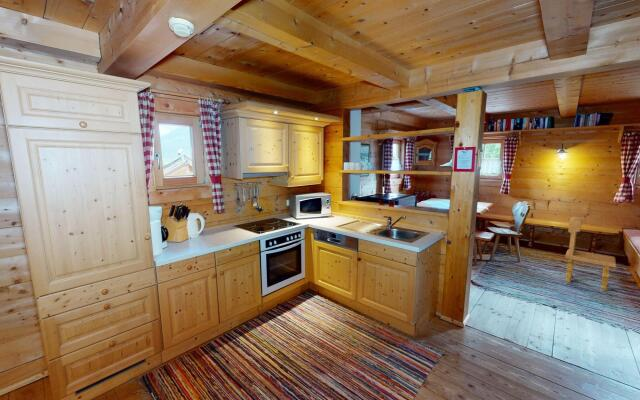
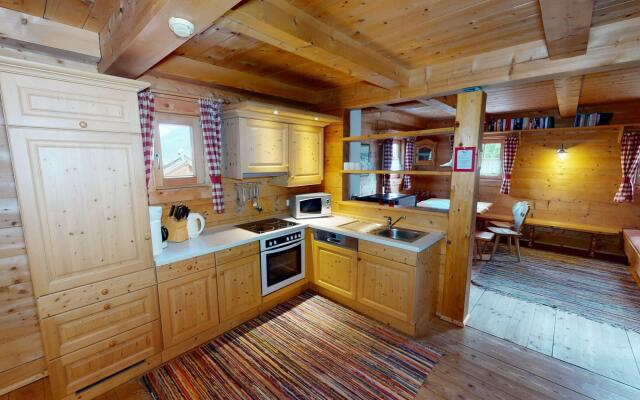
- chair [564,216,617,292]
